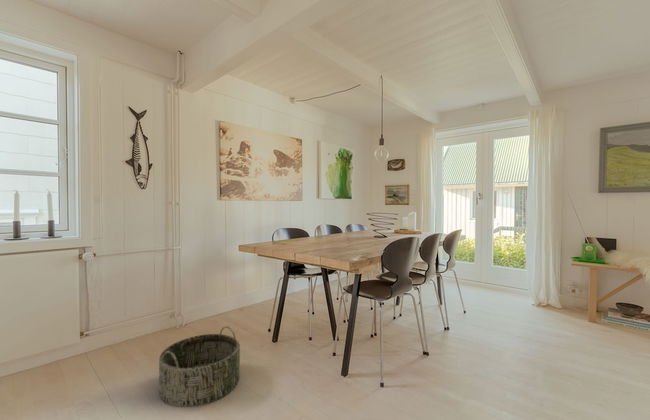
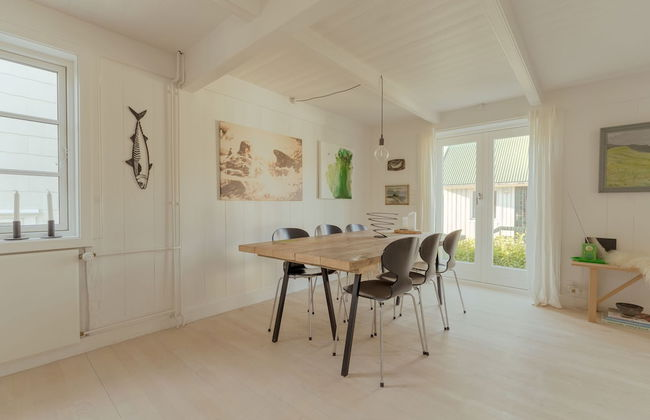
- basket [158,325,241,408]
